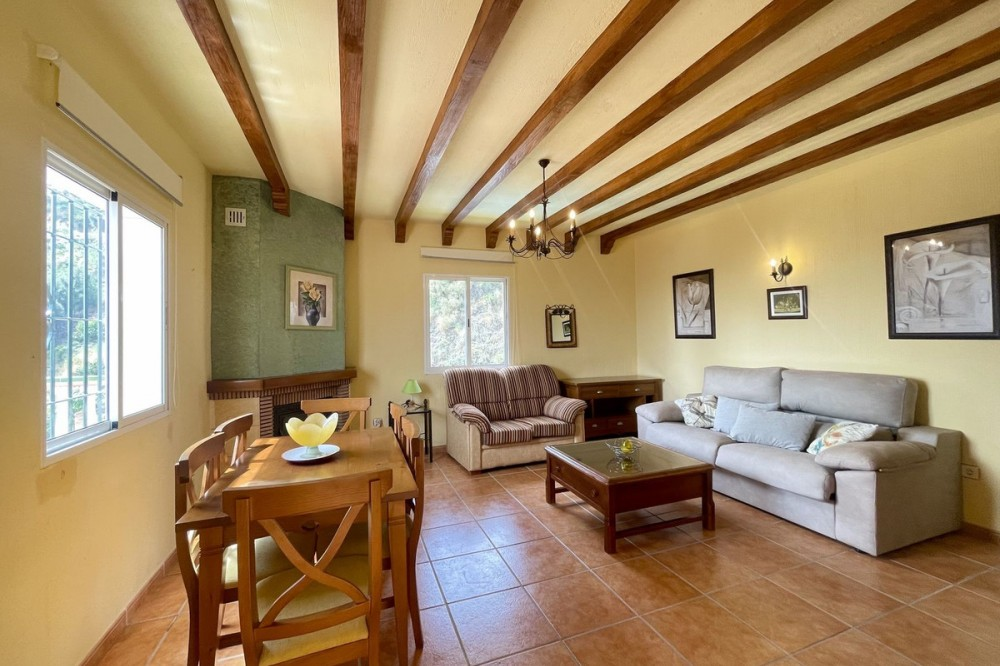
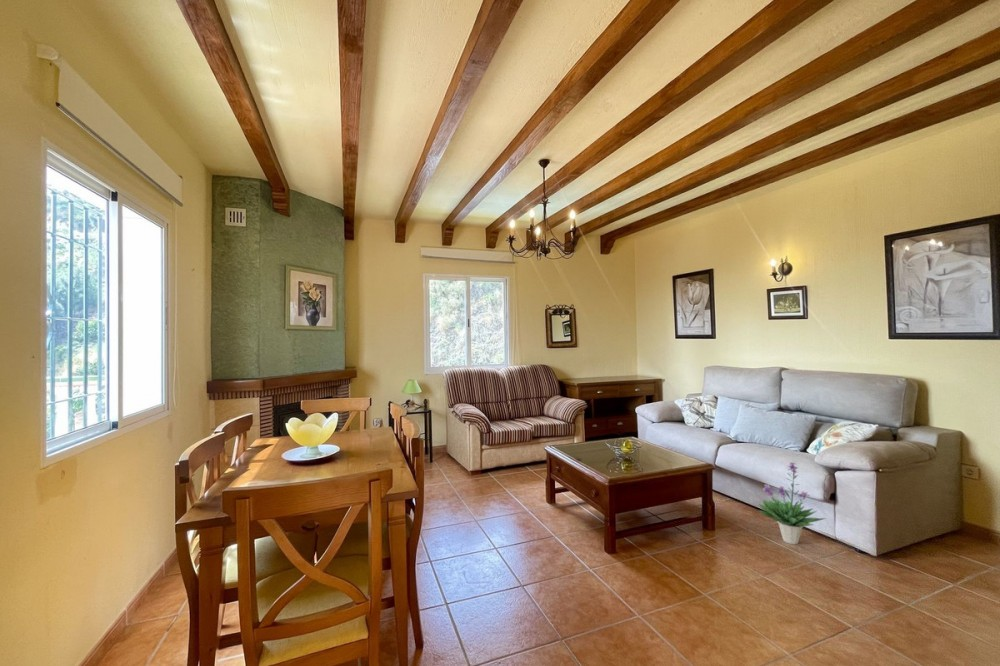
+ potted plant [757,461,827,545]
